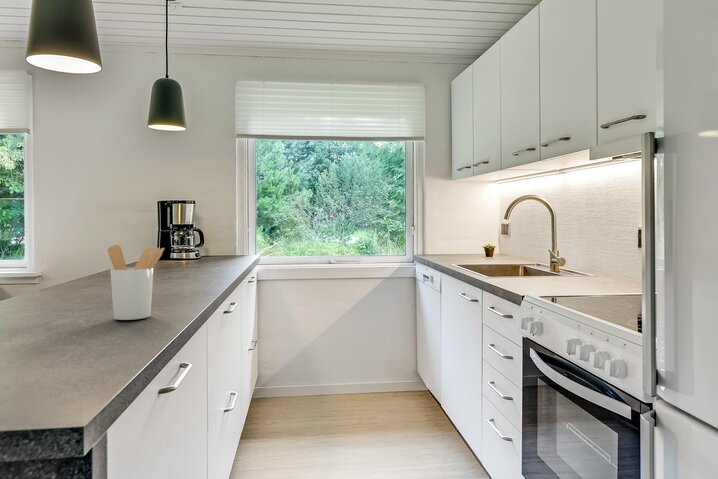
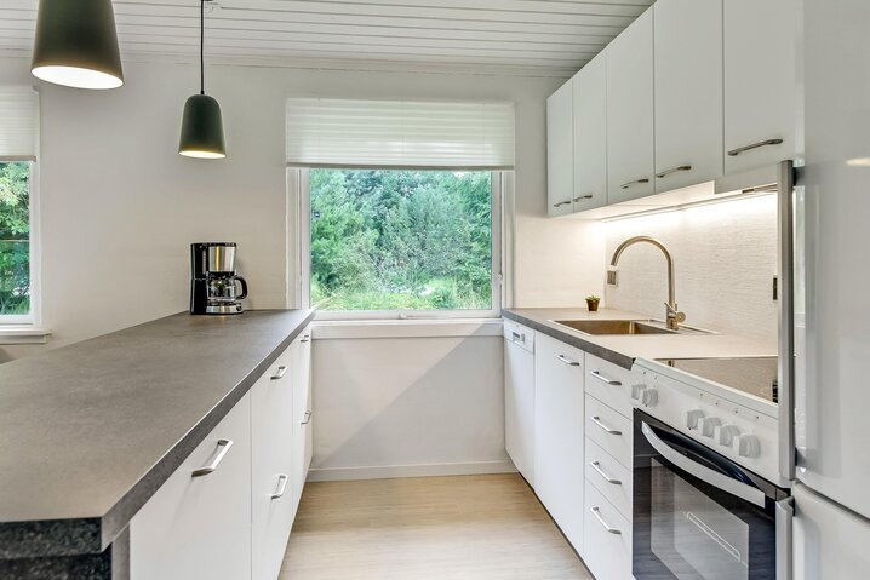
- utensil holder [107,244,165,321]
